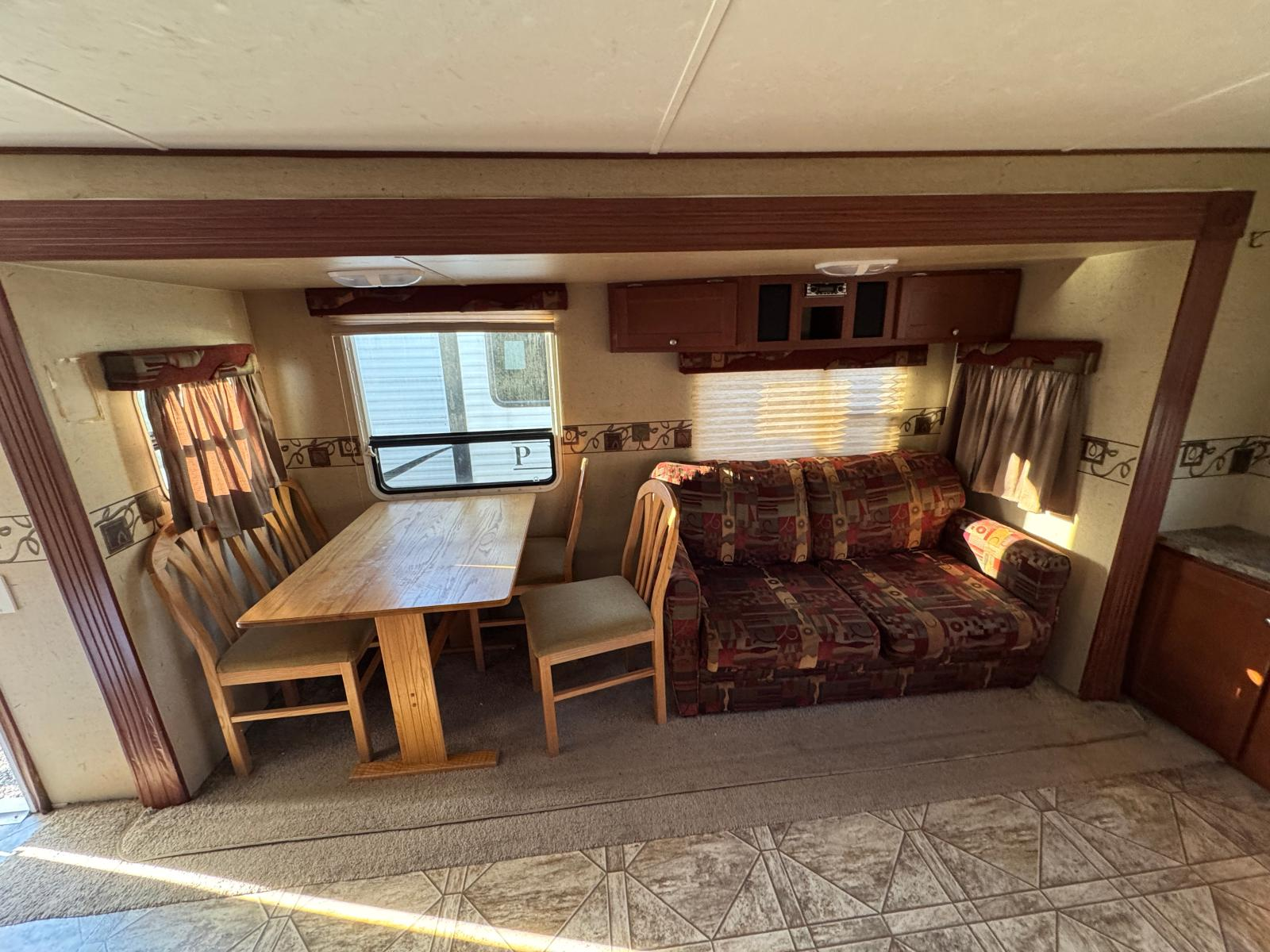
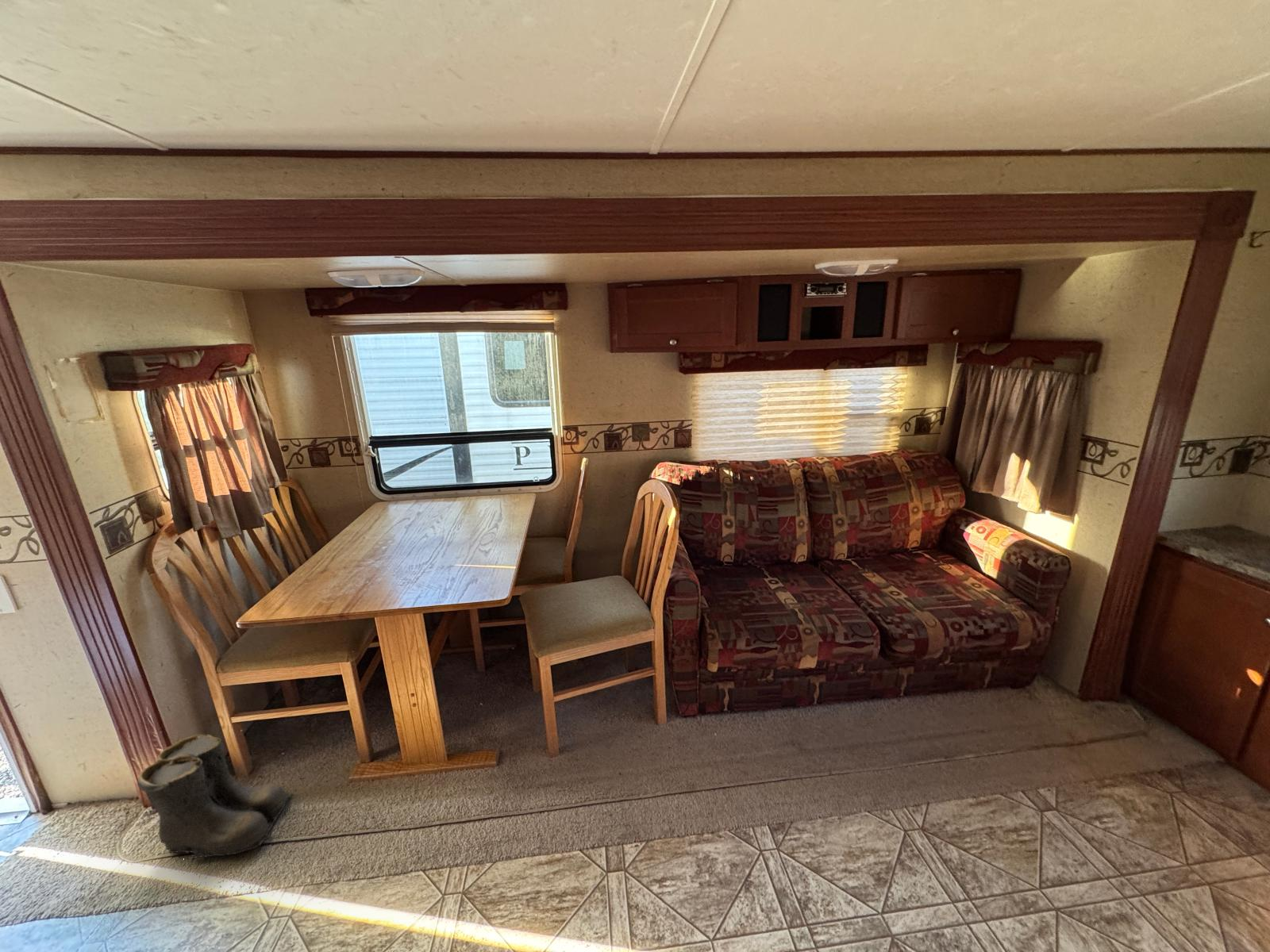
+ boots [137,734,292,860]
